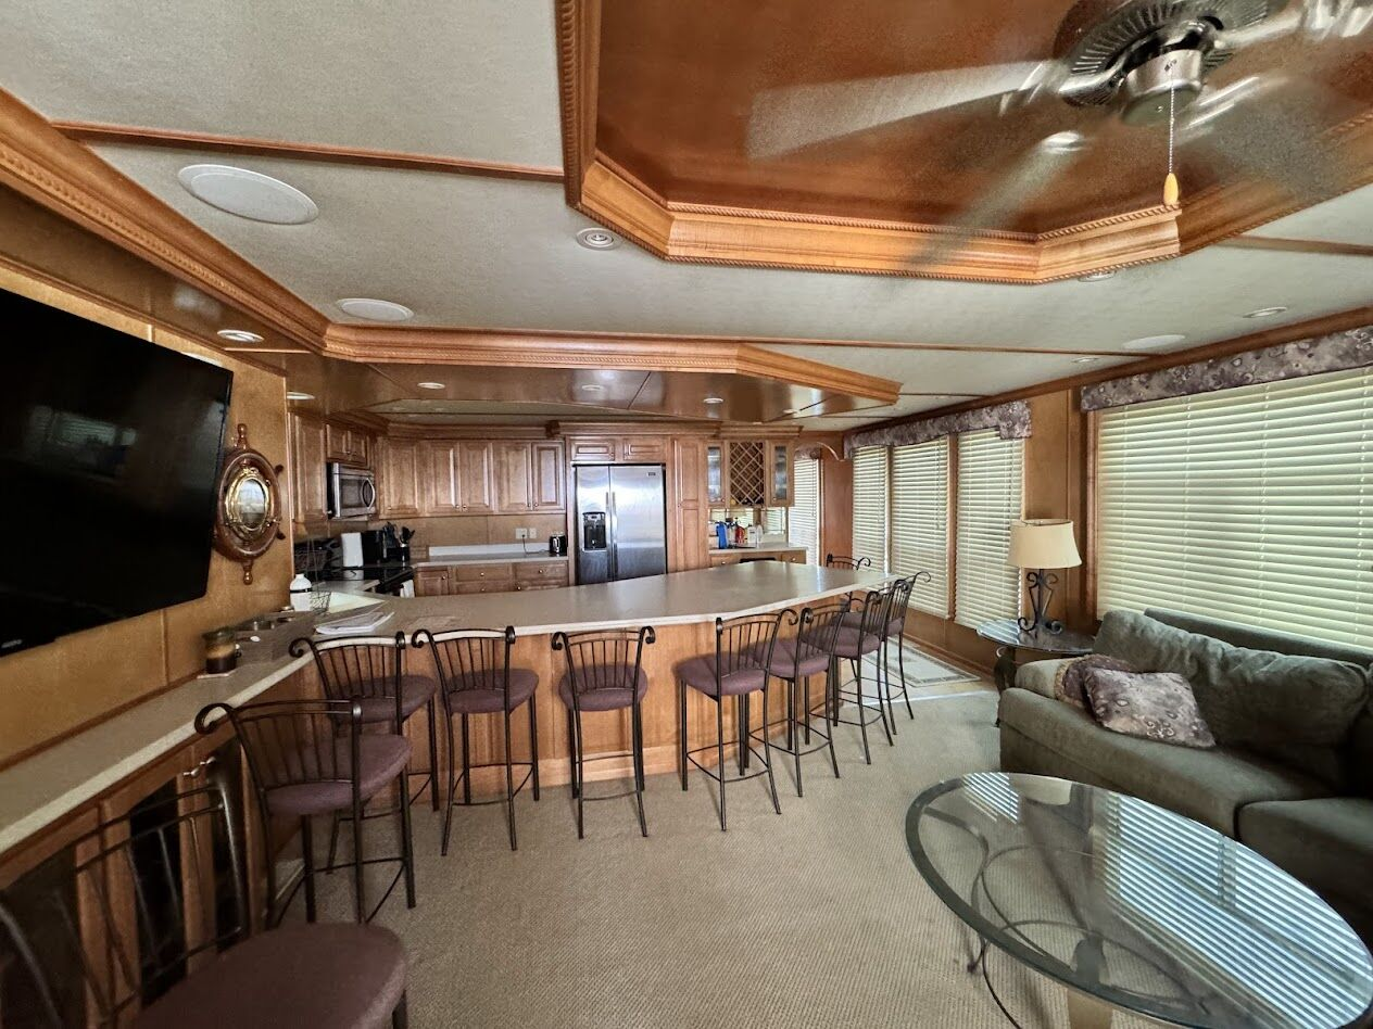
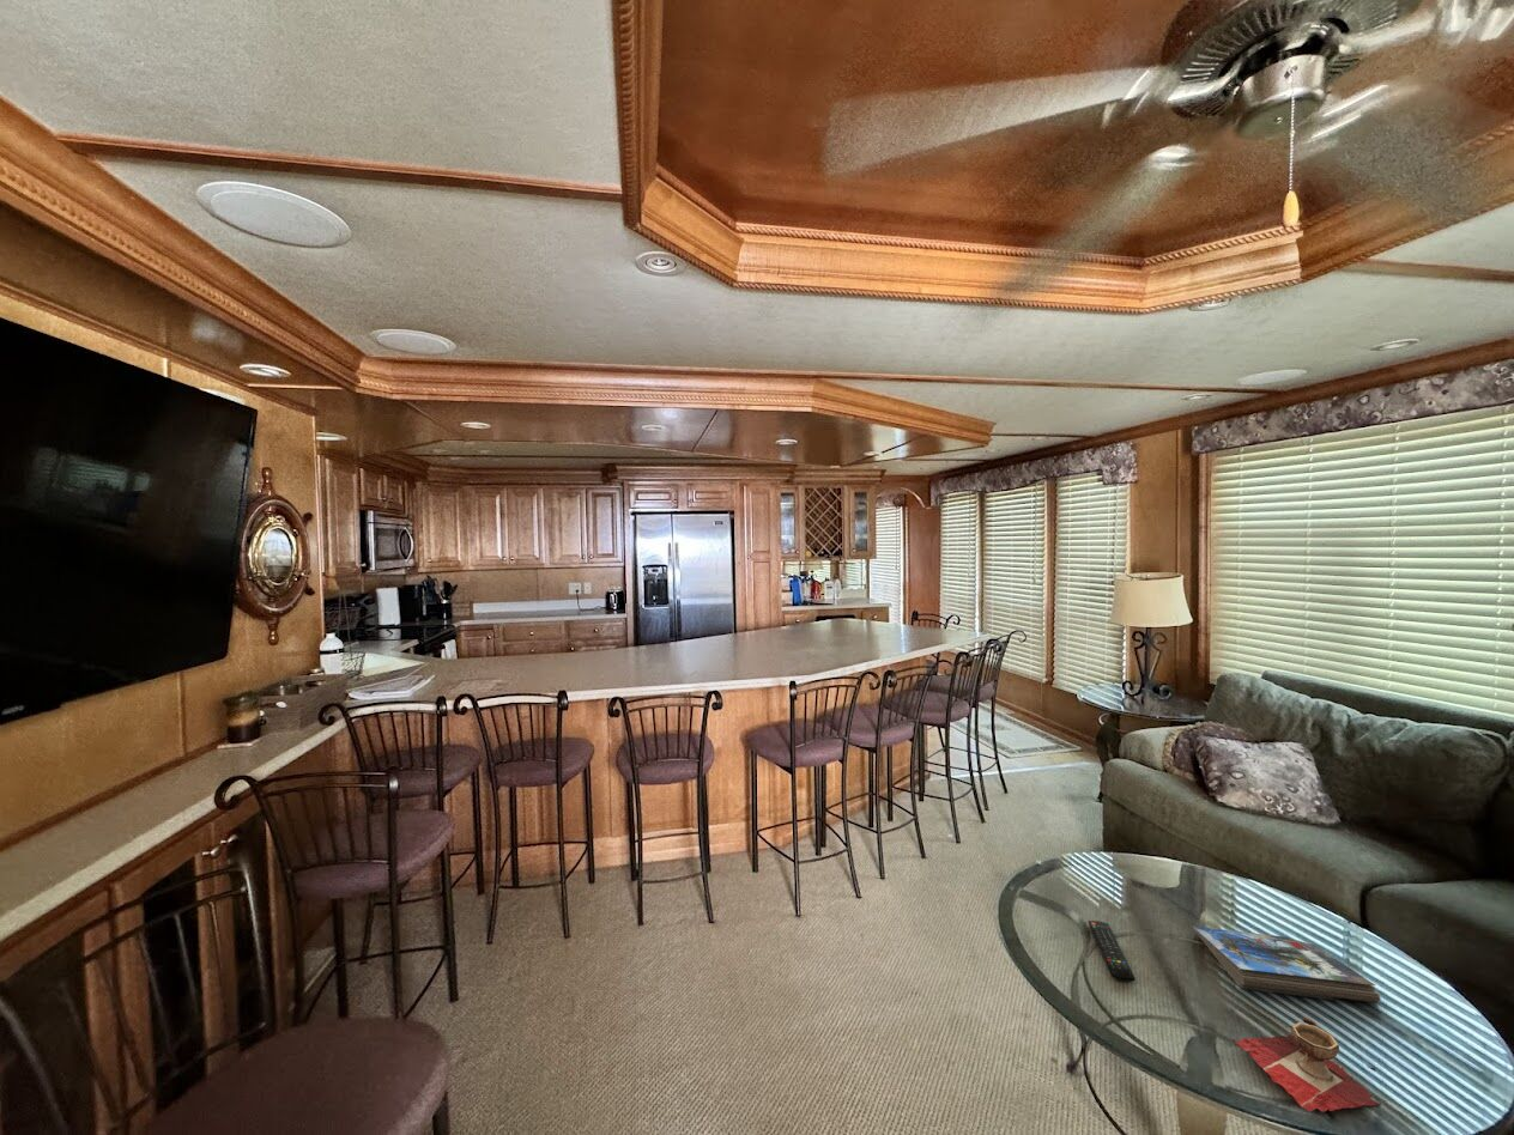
+ magazine [1192,925,1382,1004]
+ decorative bowl [1234,1016,1388,1113]
+ remote control [1088,919,1137,983]
